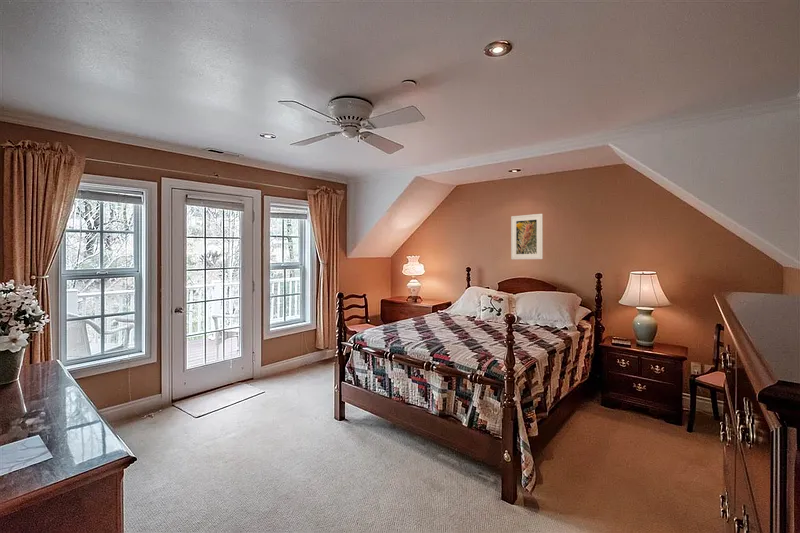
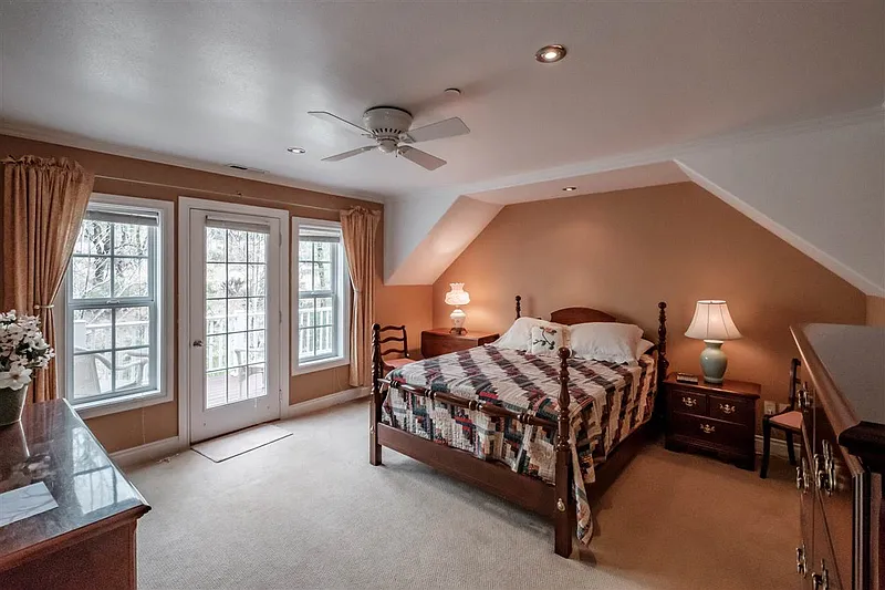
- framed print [510,213,544,260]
